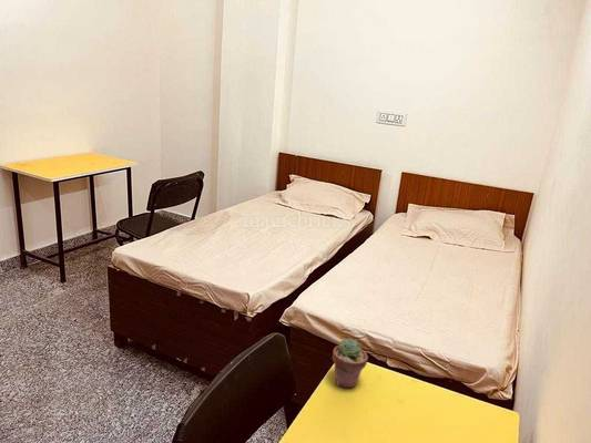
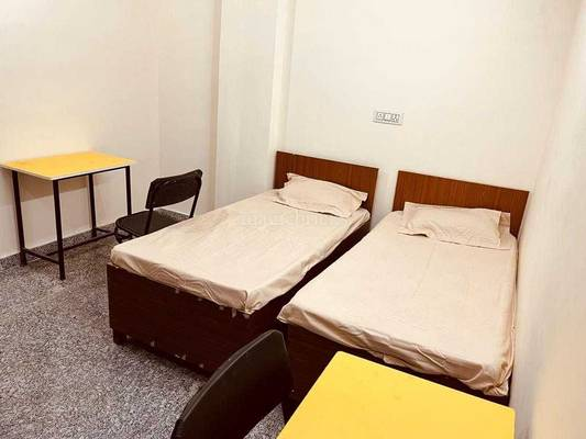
- potted succulent [332,337,369,389]
